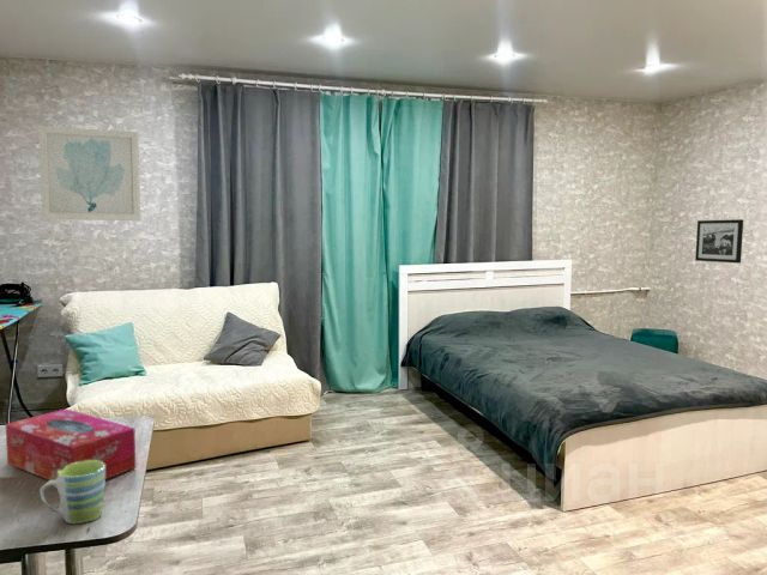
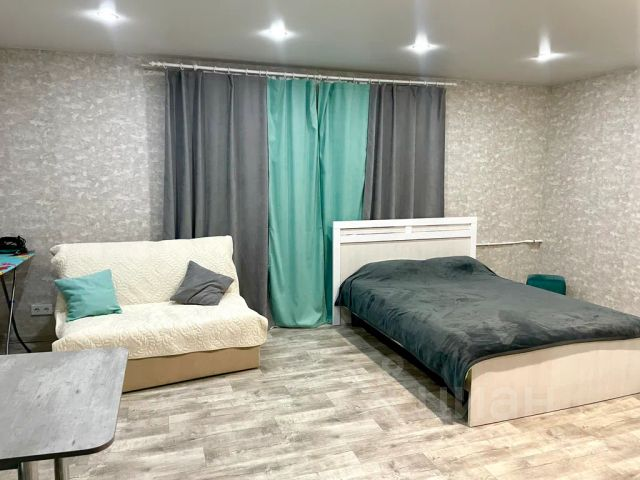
- picture frame [694,218,744,264]
- tissue box [5,407,137,482]
- mug [38,460,107,525]
- wall art [37,125,141,222]
